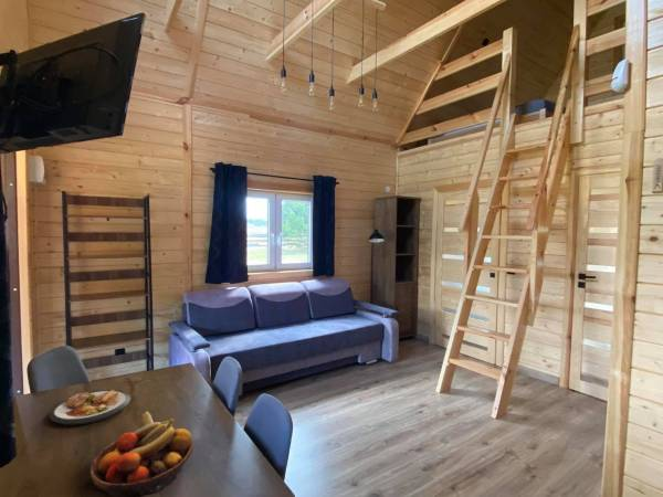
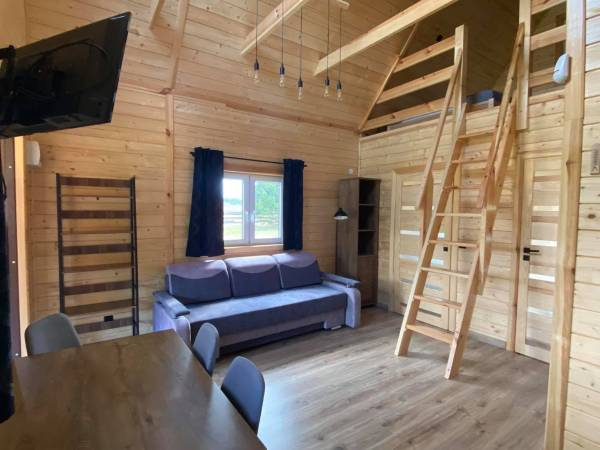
- plate [49,389,131,426]
- fruit bowl [90,410,194,497]
